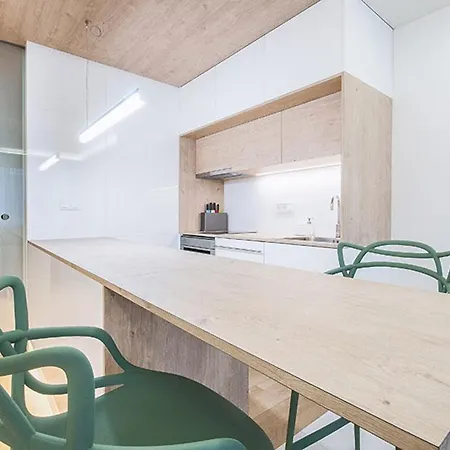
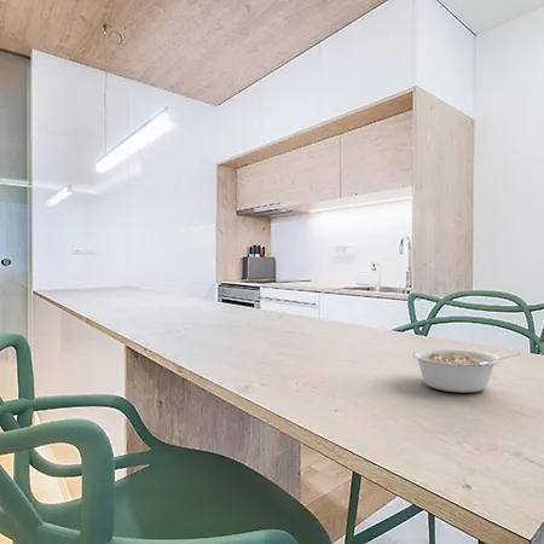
+ legume [410,347,522,393]
